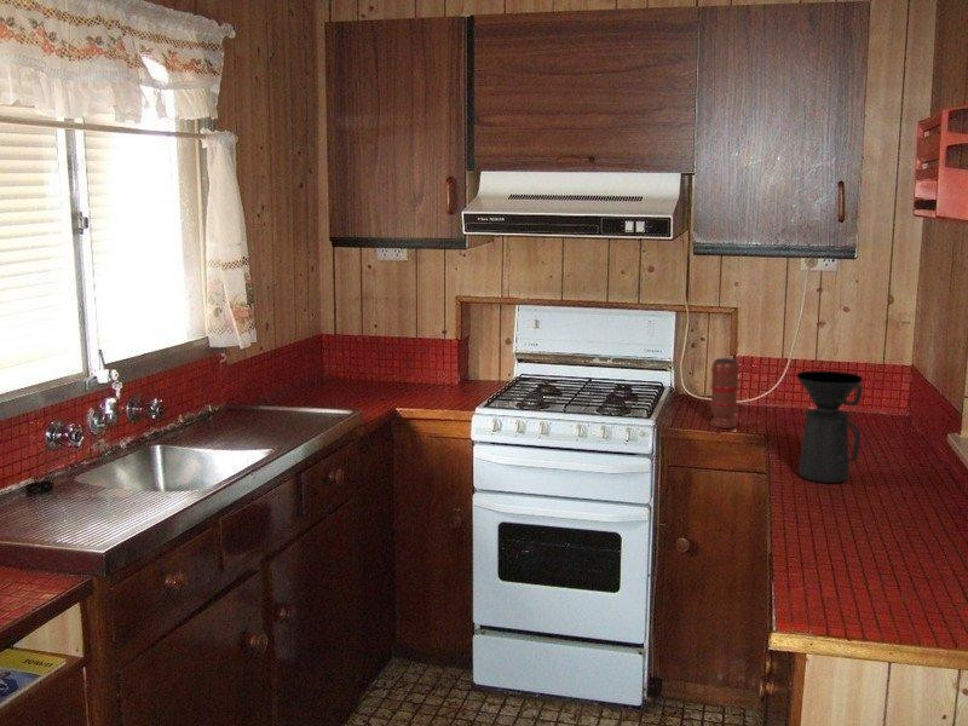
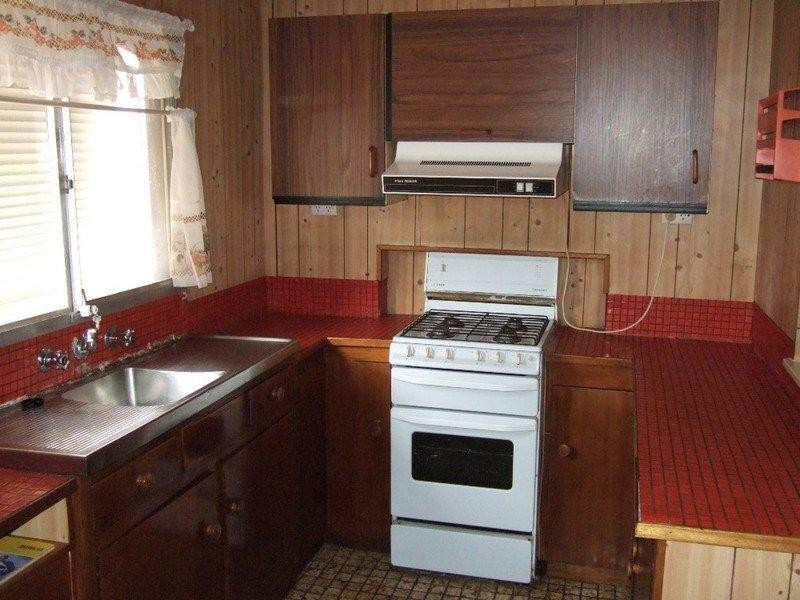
- spice grinder [709,357,741,430]
- coffee maker [796,370,864,484]
